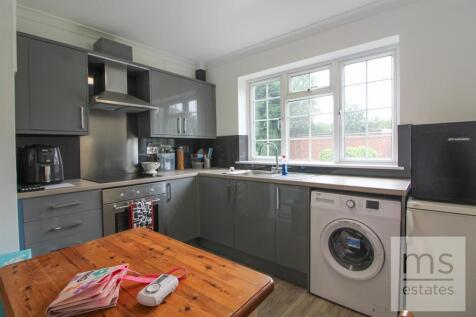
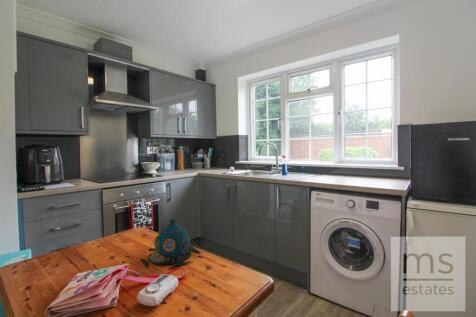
+ teapot [139,217,203,270]
